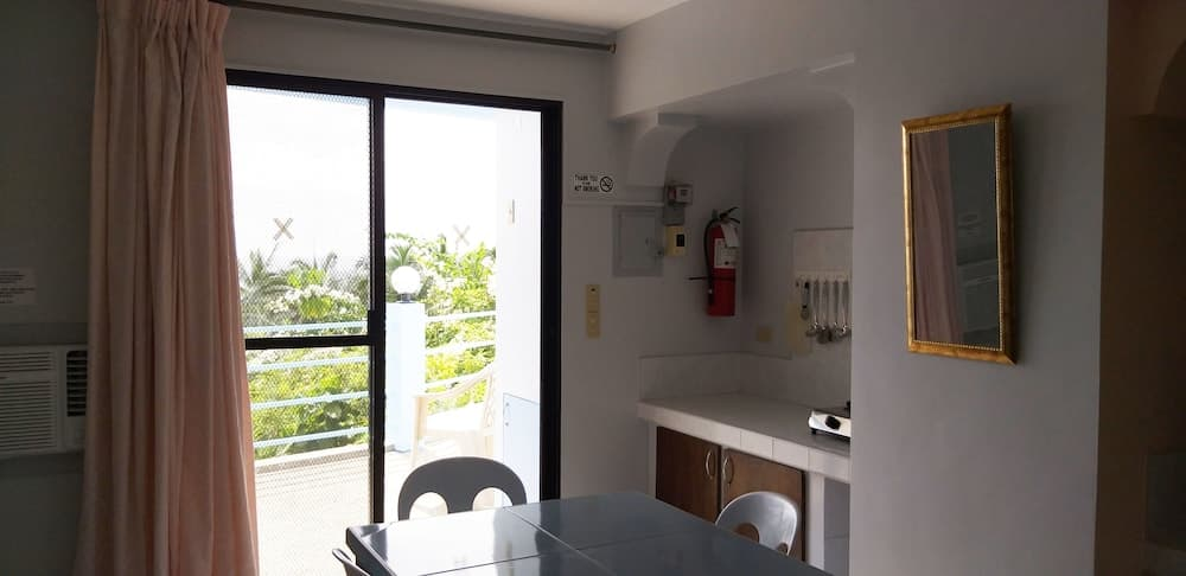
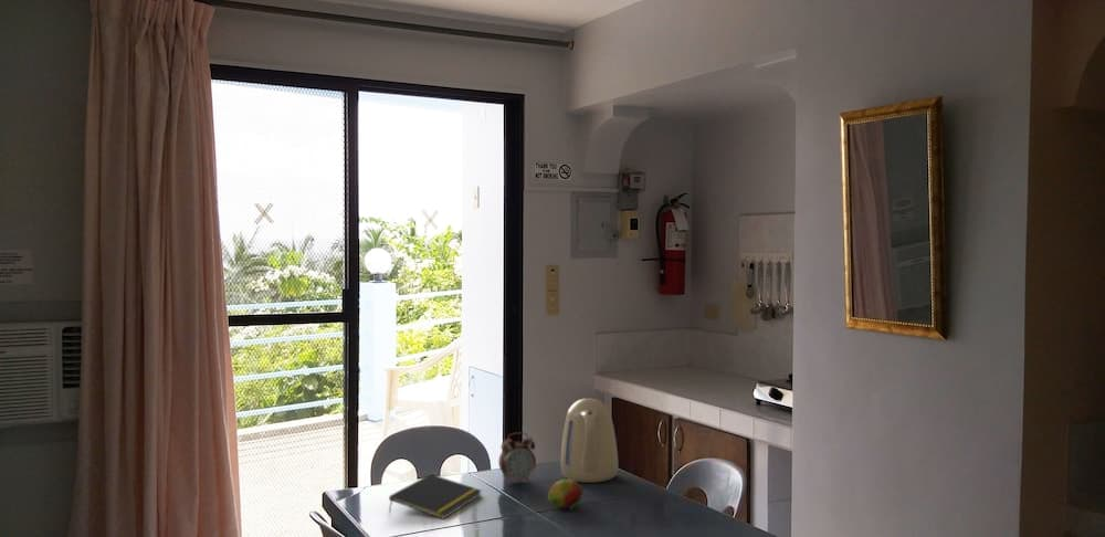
+ fruit [547,478,583,510]
+ kettle [560,397,619,484]
+ notepad [388,473,483,520]
+ alarm clock [497,431,537,485]
